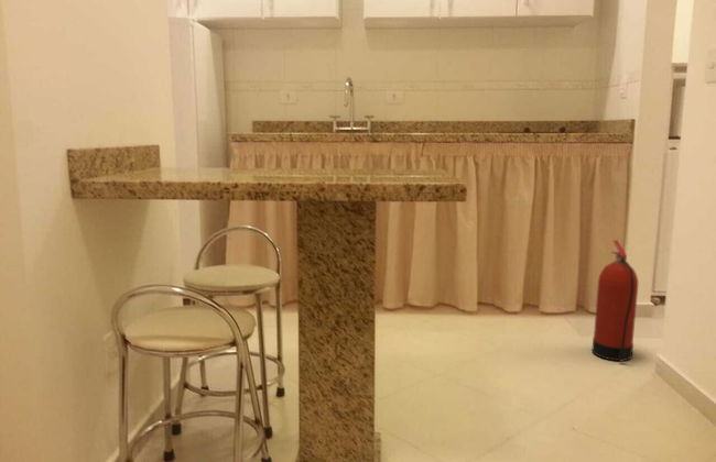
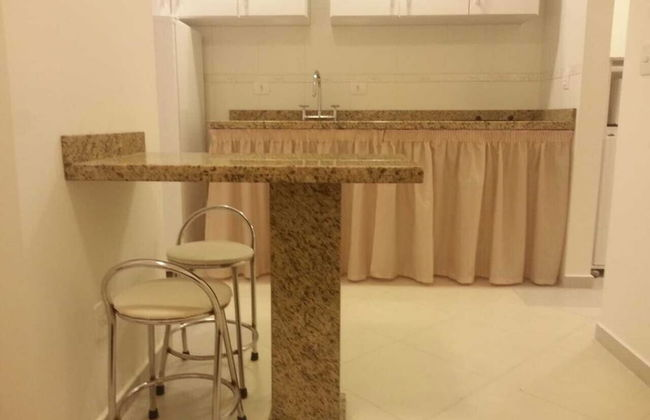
- fire extinguisher [592,239,639,363]
